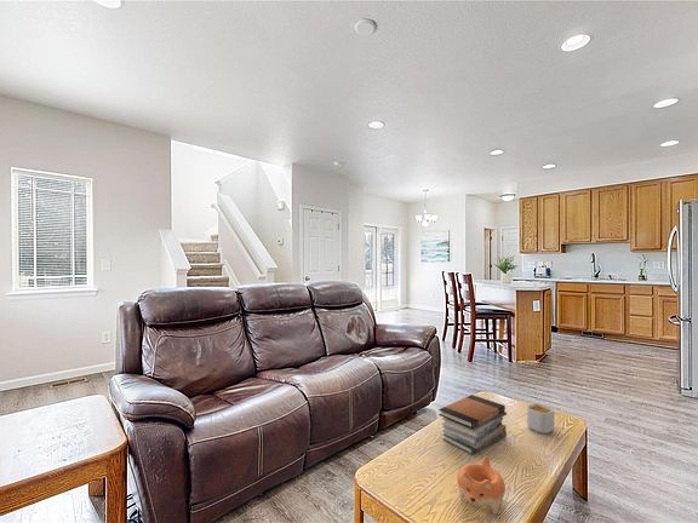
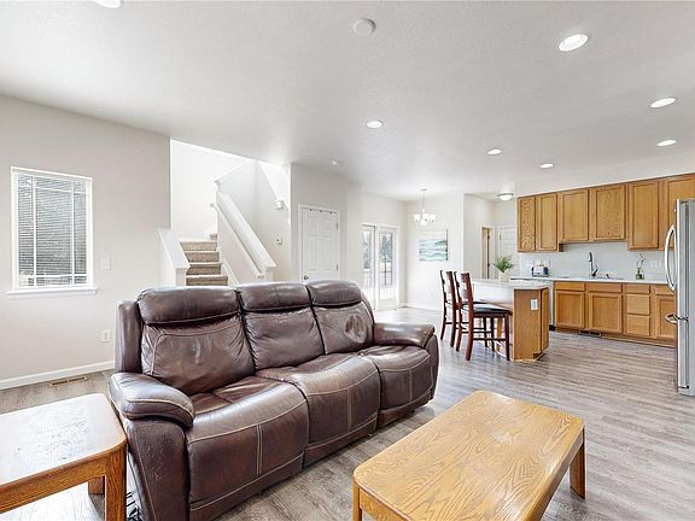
- mug [526,403,555,435]
- bowl [457,454,507,516]
- book stack [437,393,508,456]
